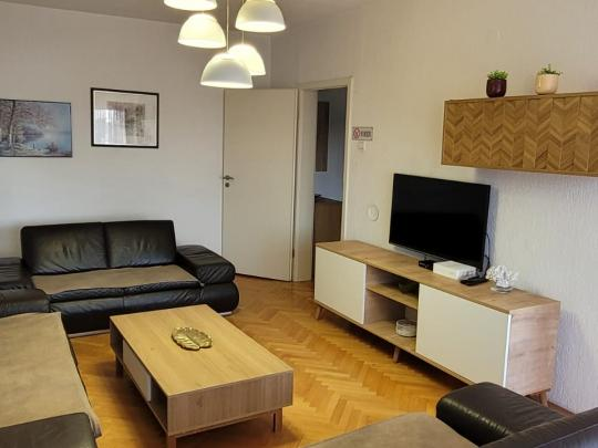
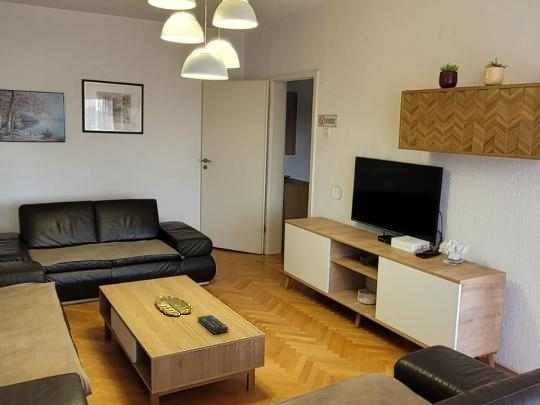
+ remote control [197,314,229,335]
